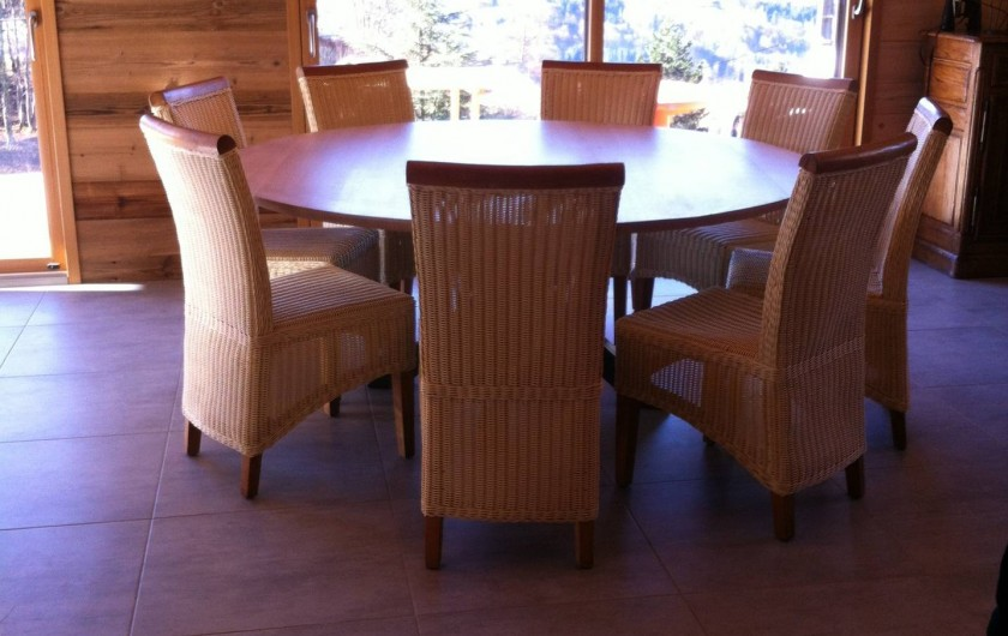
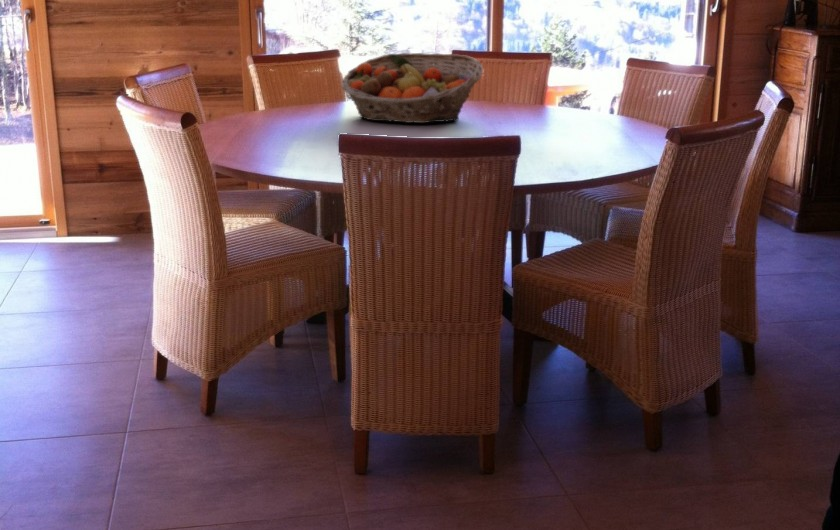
+ fruit basket [340,52,484,124]
